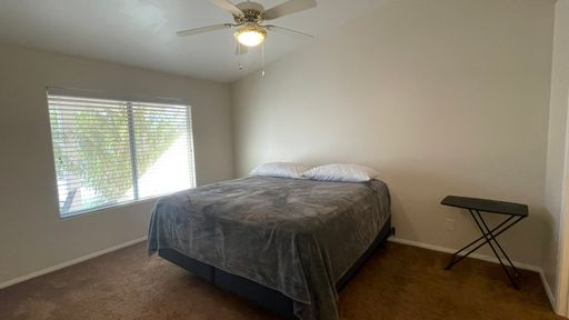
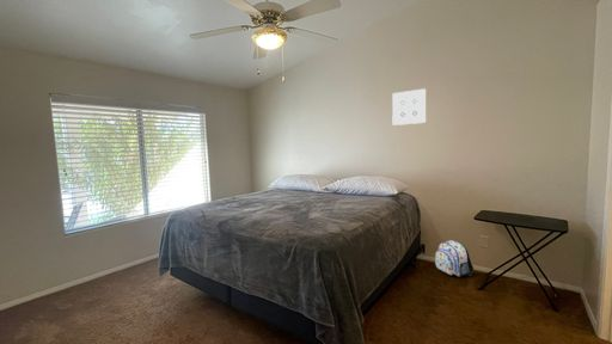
+ wall art [391,87,428,127]
+ backpack [434,239,475,278]
